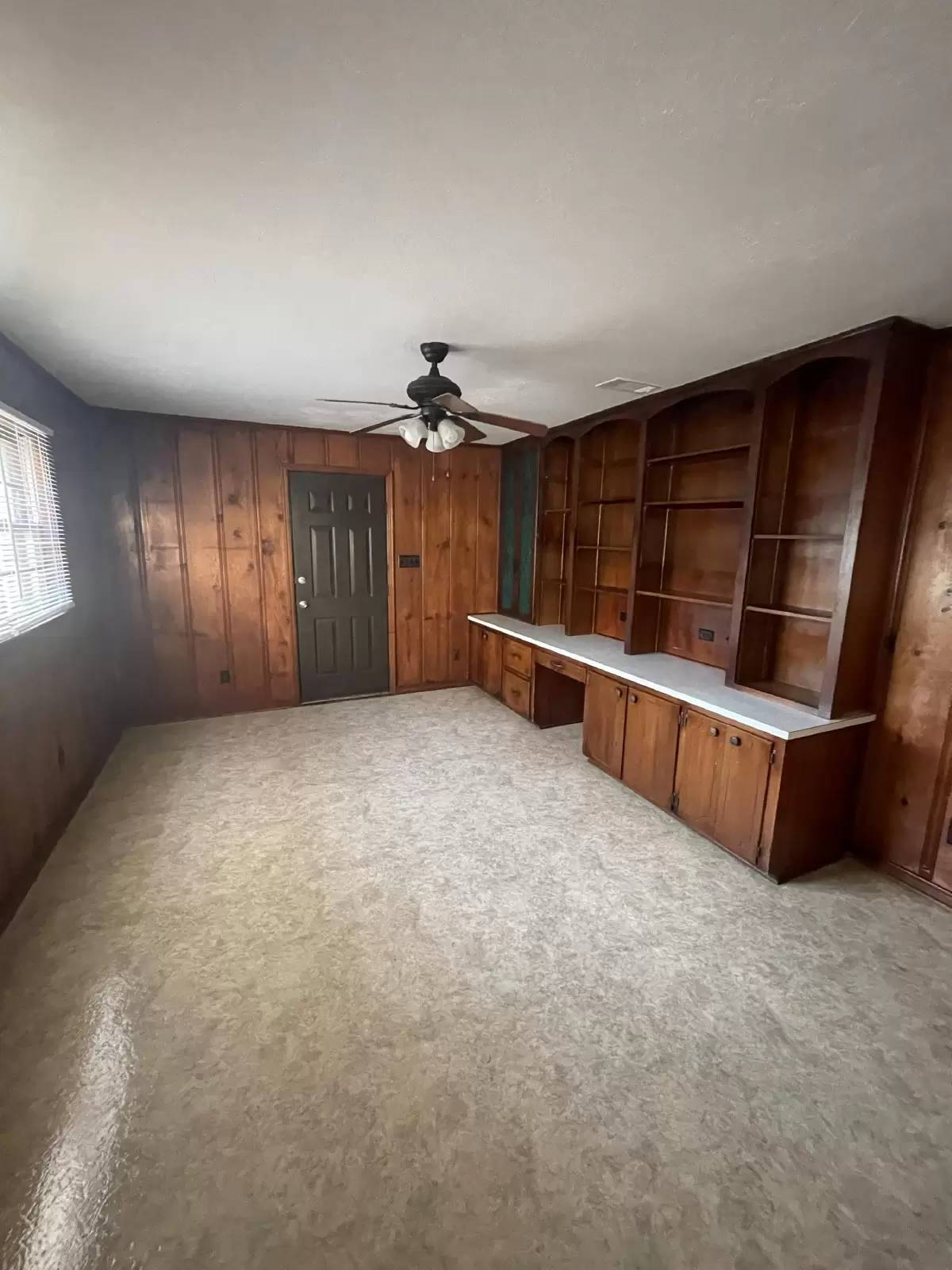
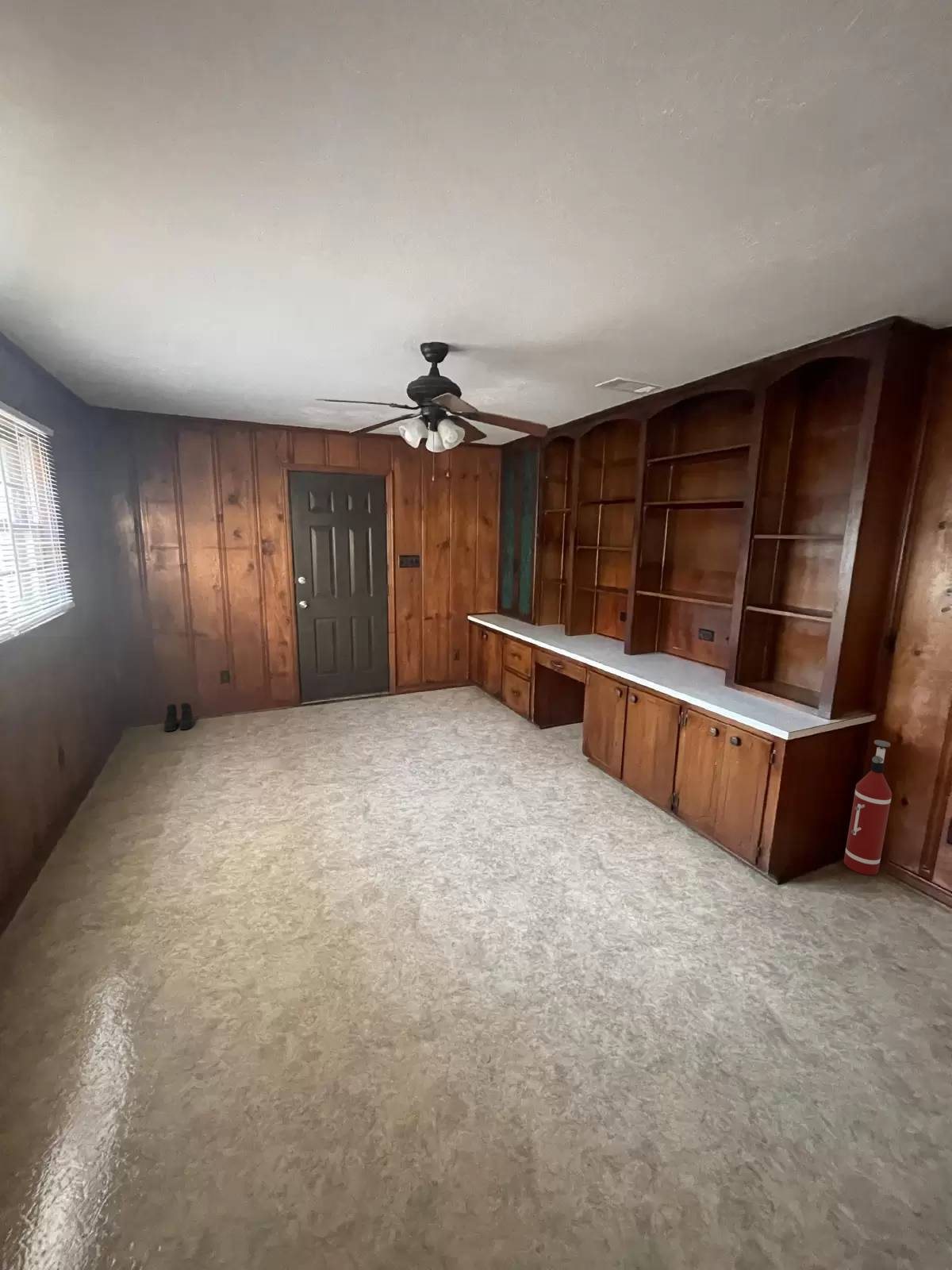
+ fire extinguisher [843,739,893,876]
+ boots [163,702,194,732]
